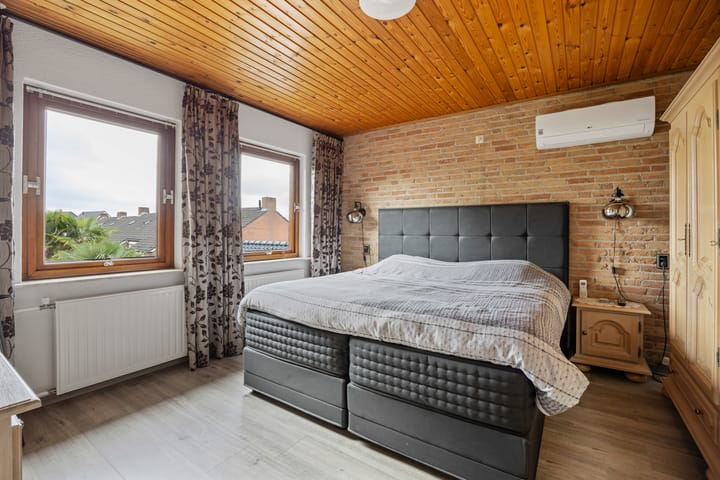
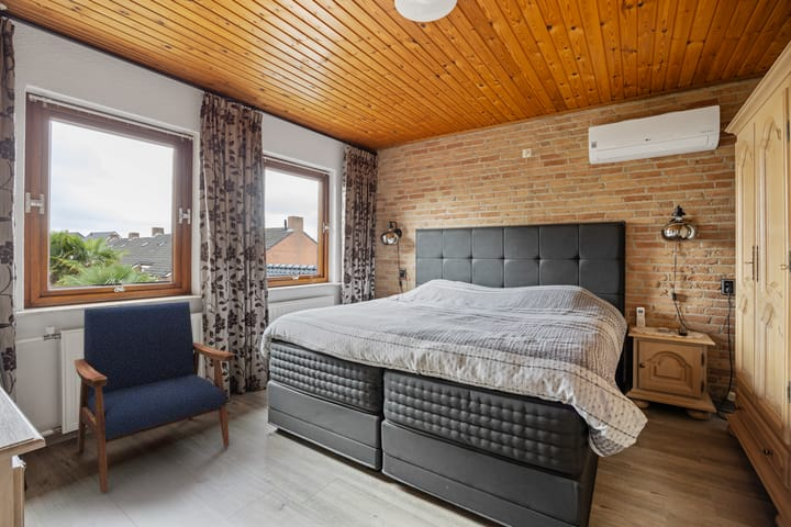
+ armchair [73,301,235,493]
